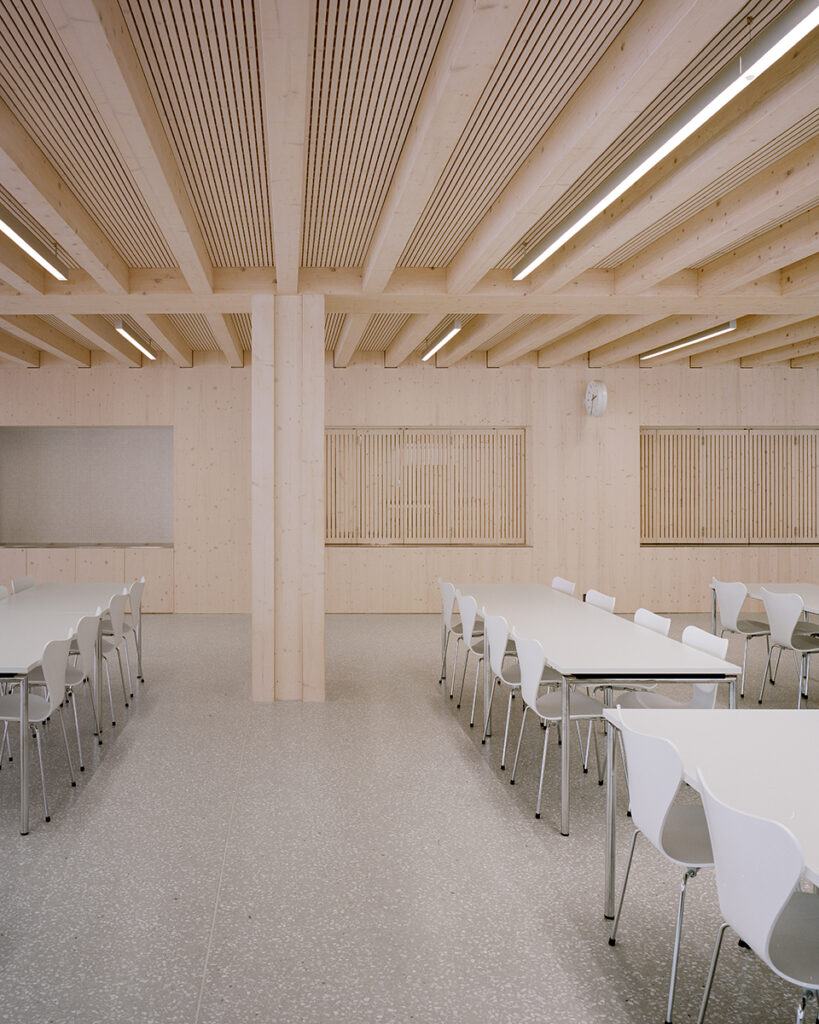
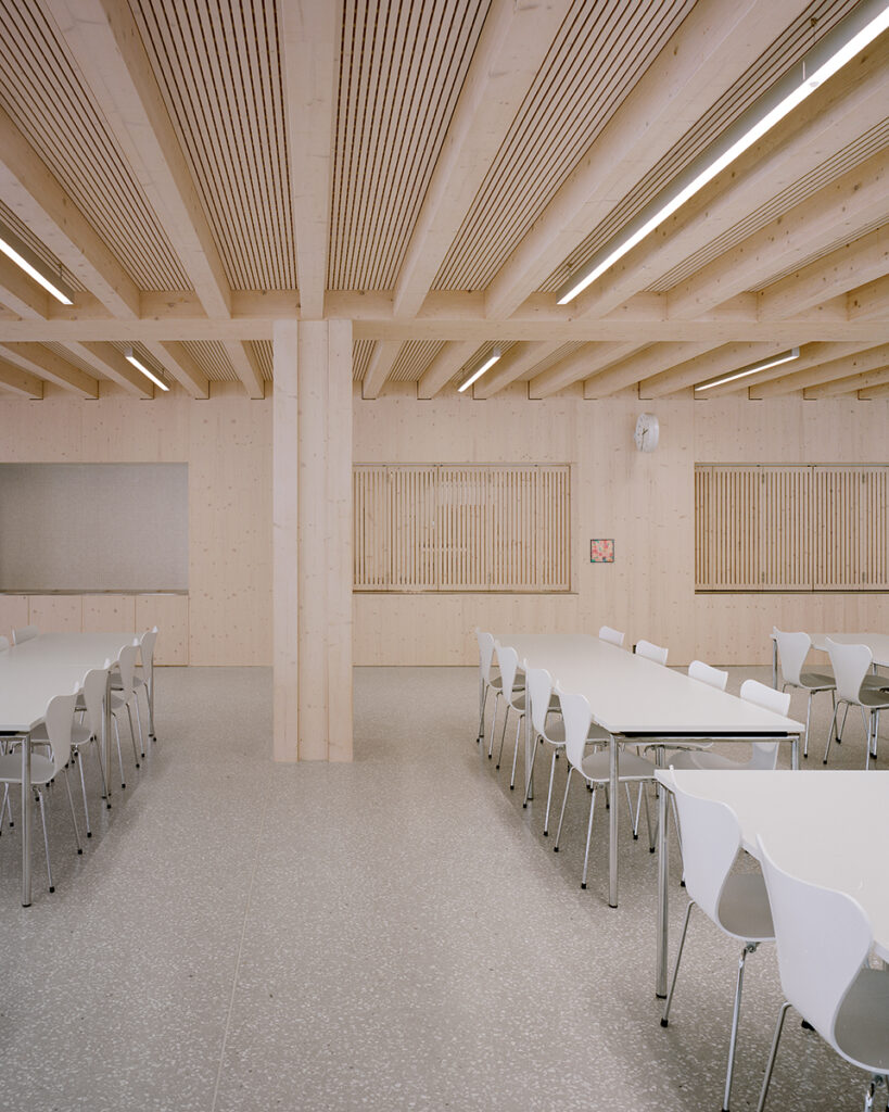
+ wall art [589,539,615,564]
